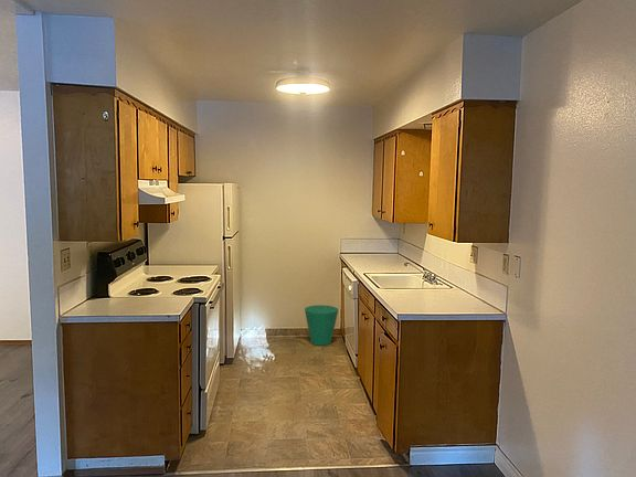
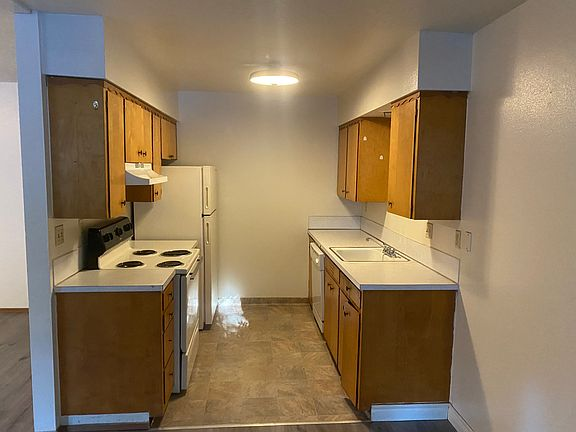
- waste bin [304,304,339,347]
